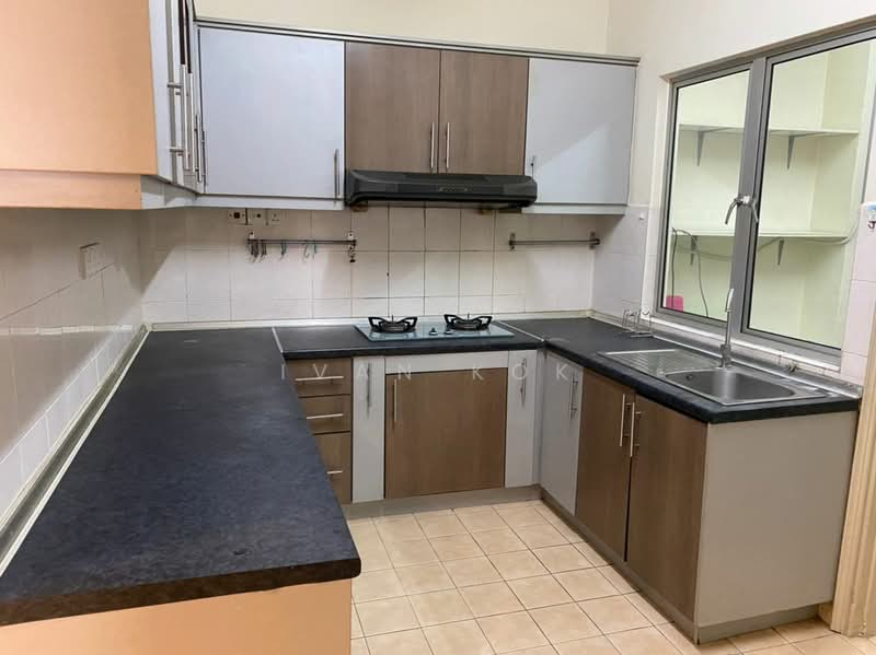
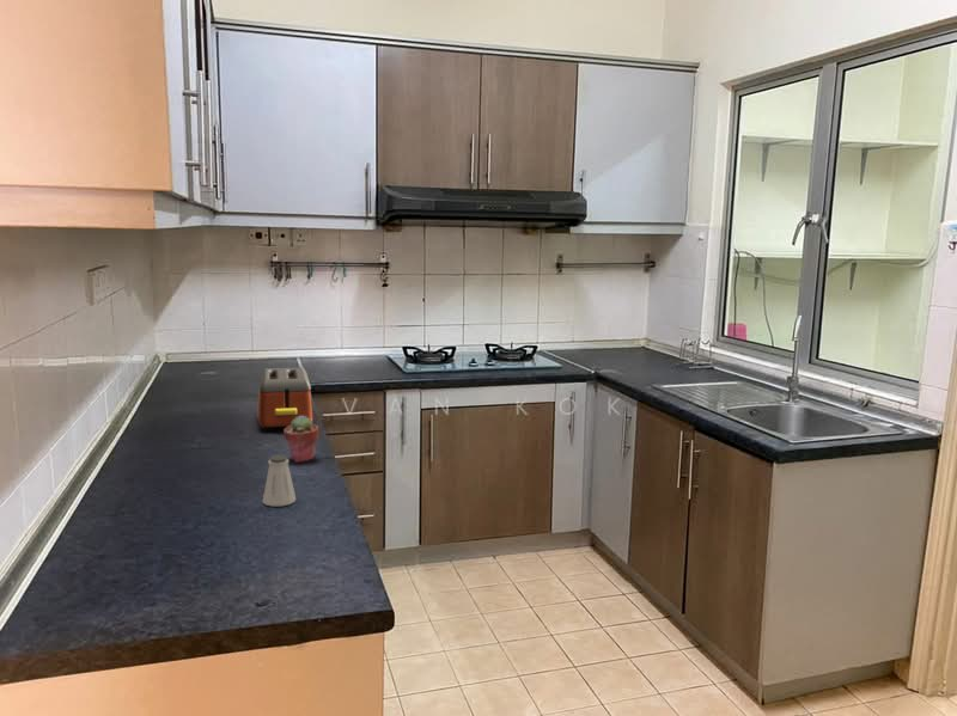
+ potted succulent [282,416,321,464]
+ saltshaker [262,454,297,508]
+ toaster [256,367,313,432]
